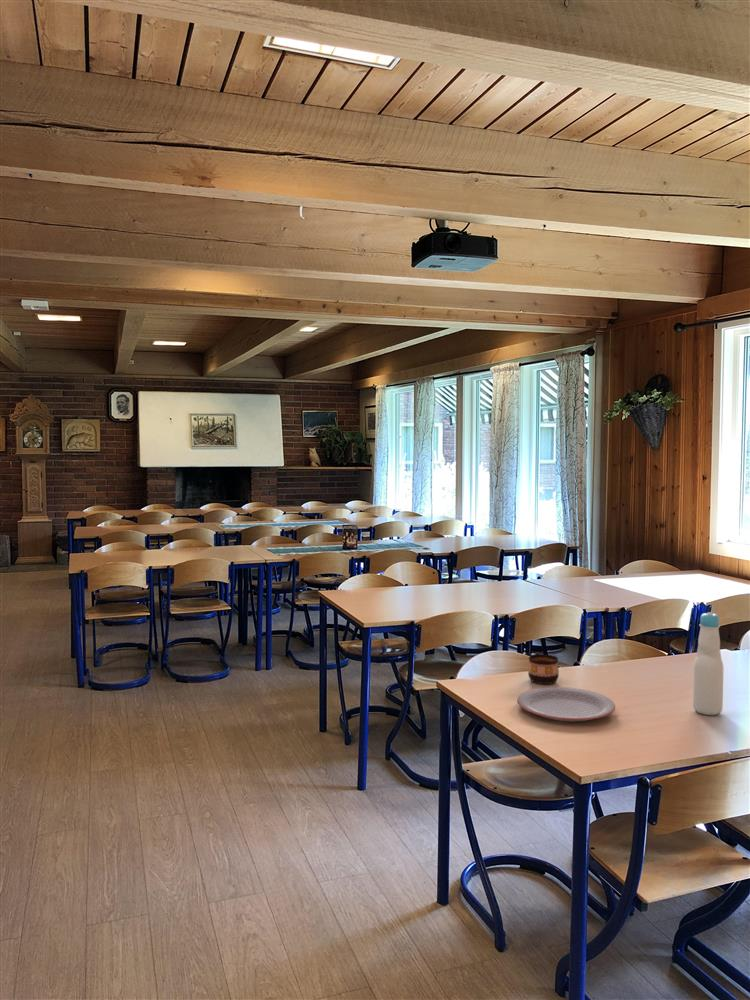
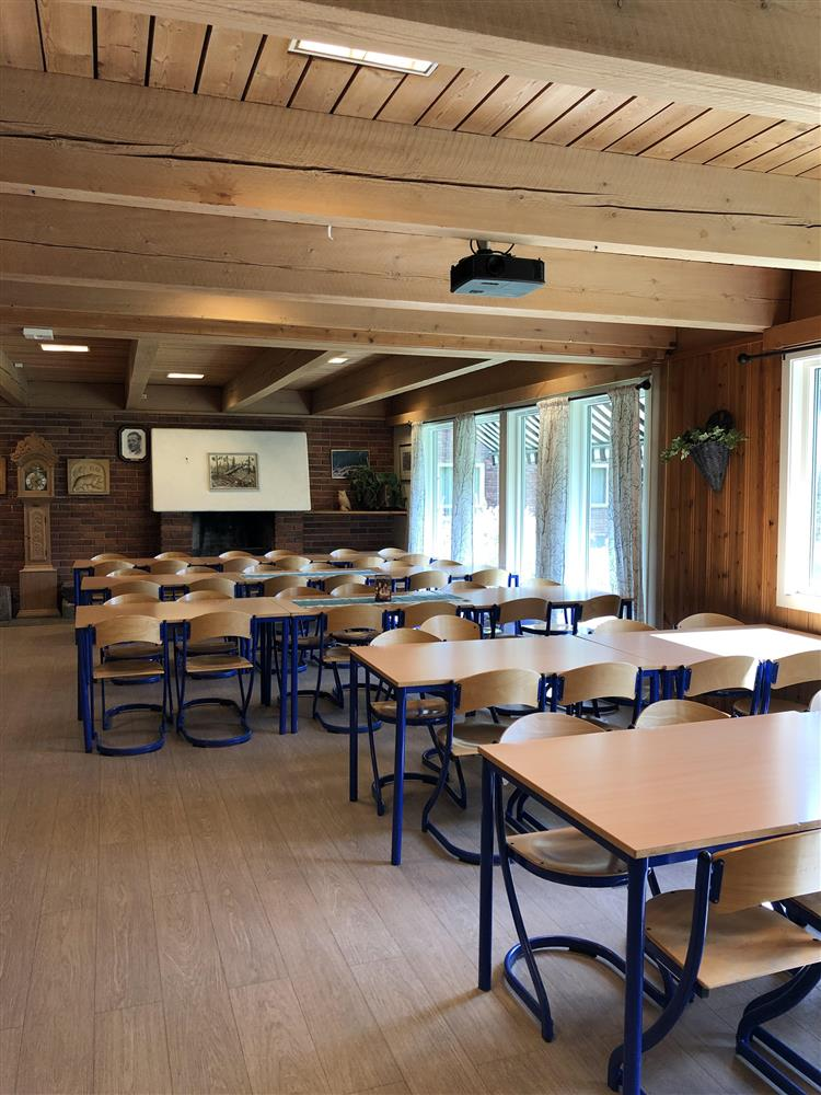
- bottle [692,611,725,716]
- cup [527,653,560,685]
- plate [516,686,616,722]
